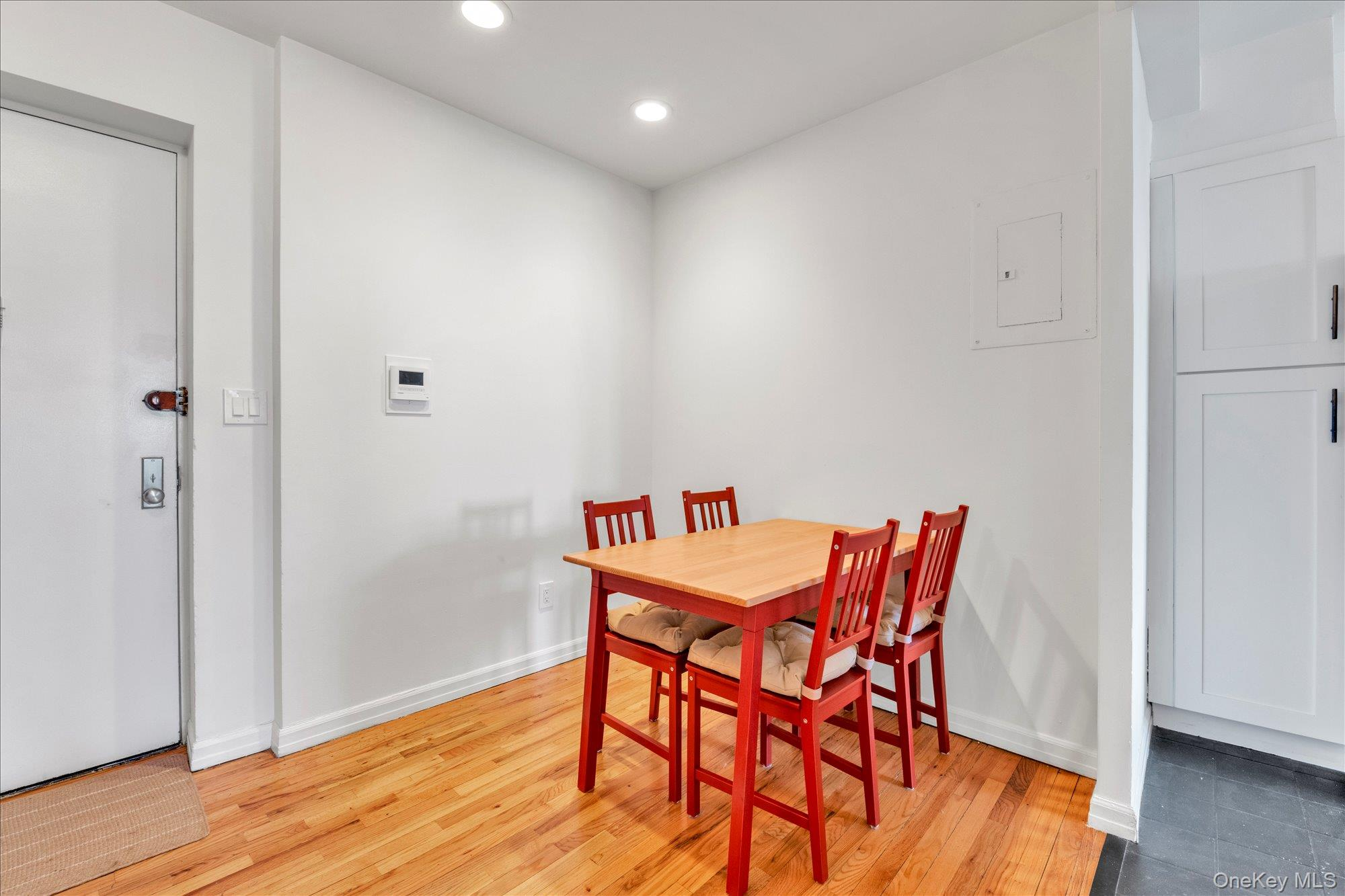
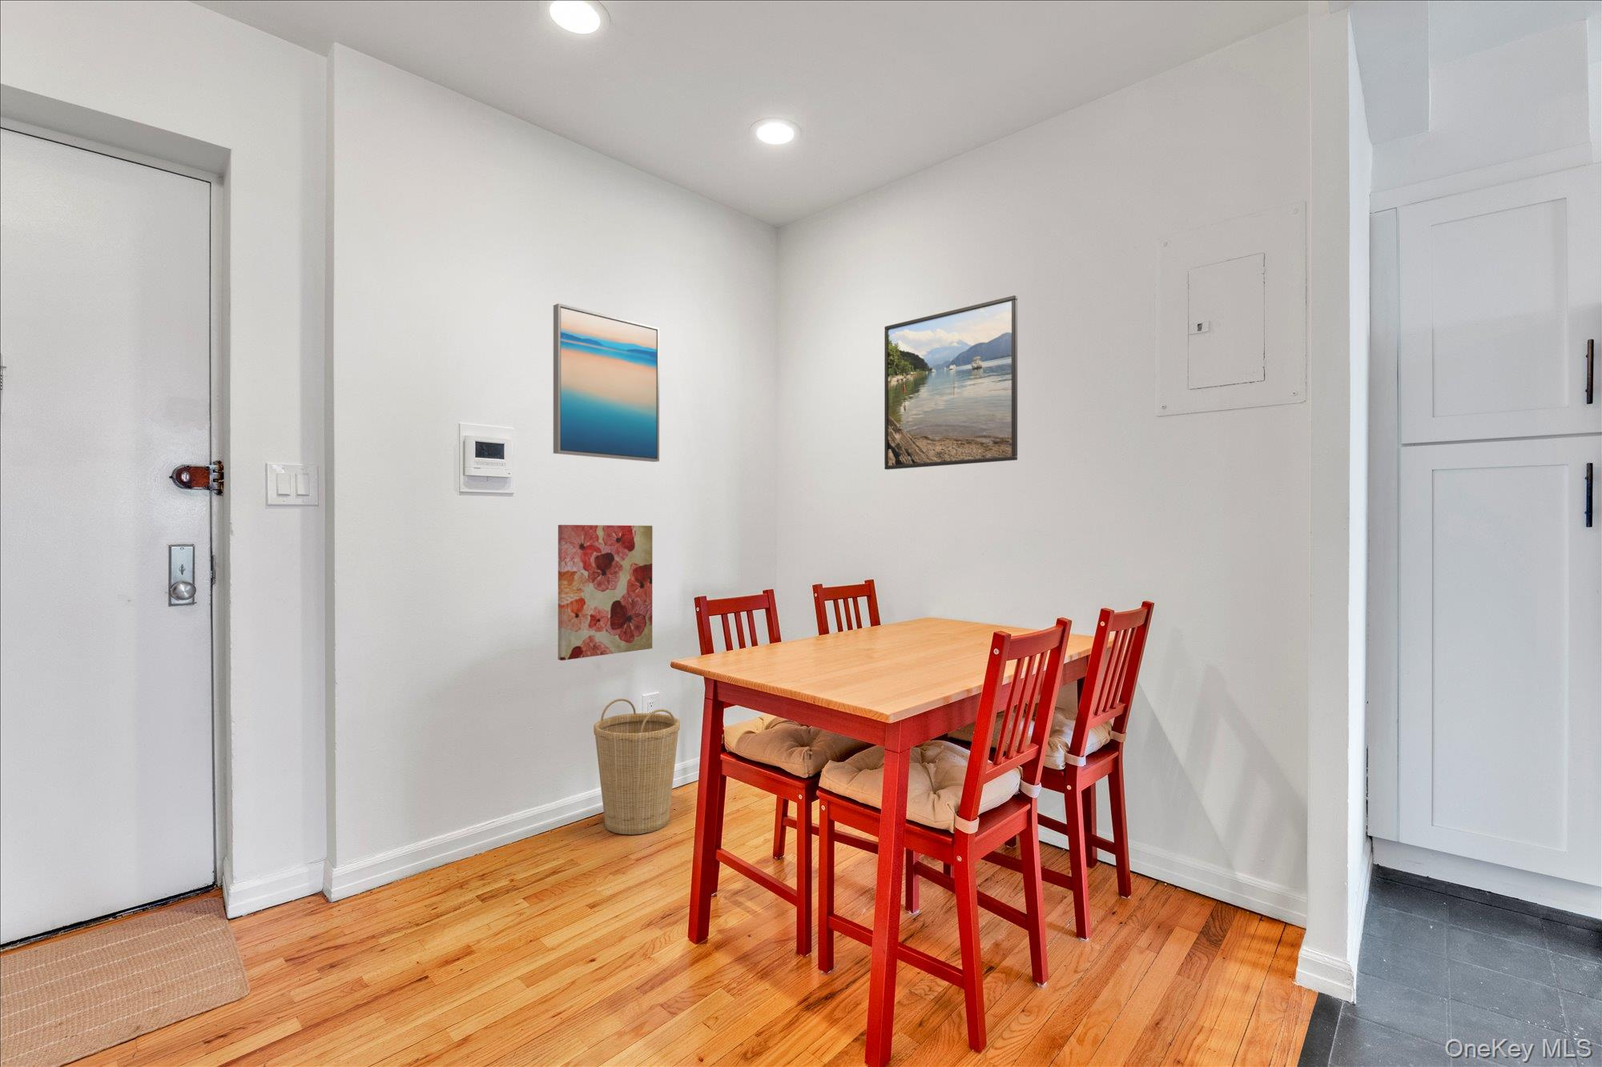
+ wall art [553,302,660,463]
+ basket [593,698,681,835]
+ wall art [557,524,653,661]
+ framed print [884,294,1018,470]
